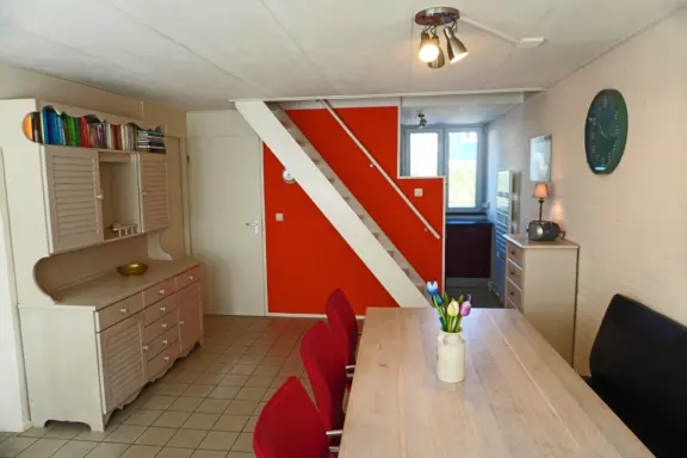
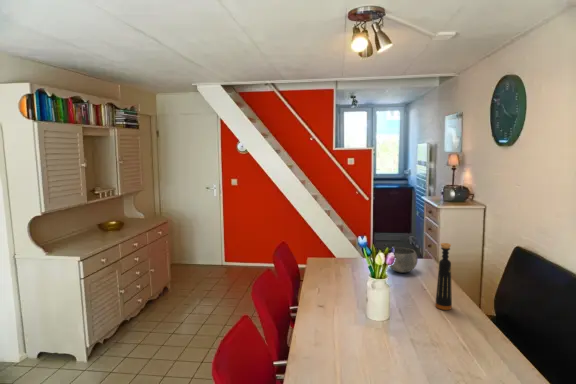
+ bottle [434,242,453,311]
+ bowl [389,246,419,274]
